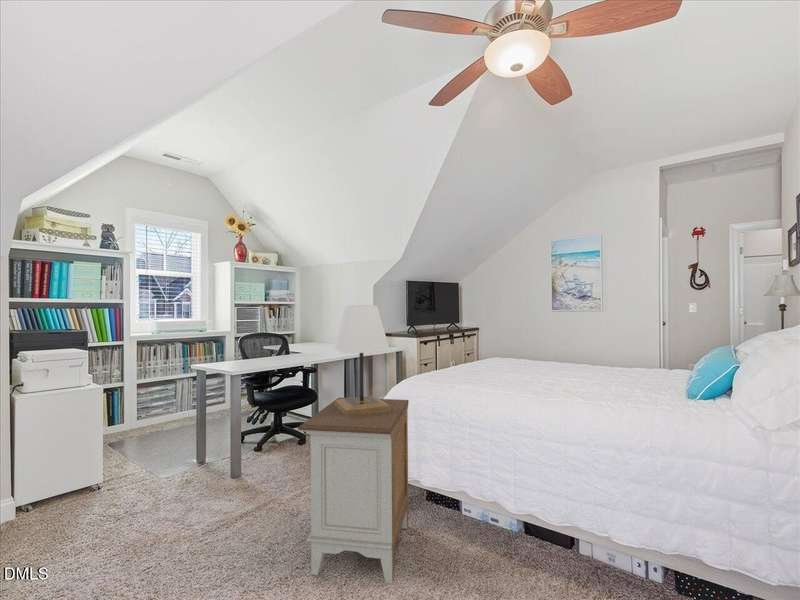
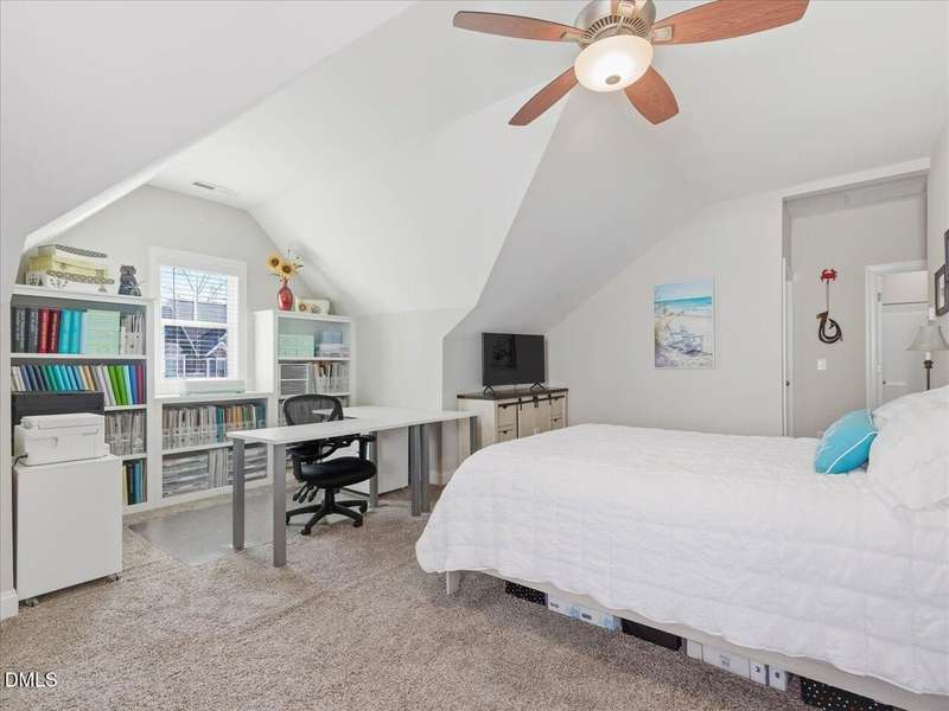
- nightstand [297,397,410,585]
- lamp [334,305,391,416]
